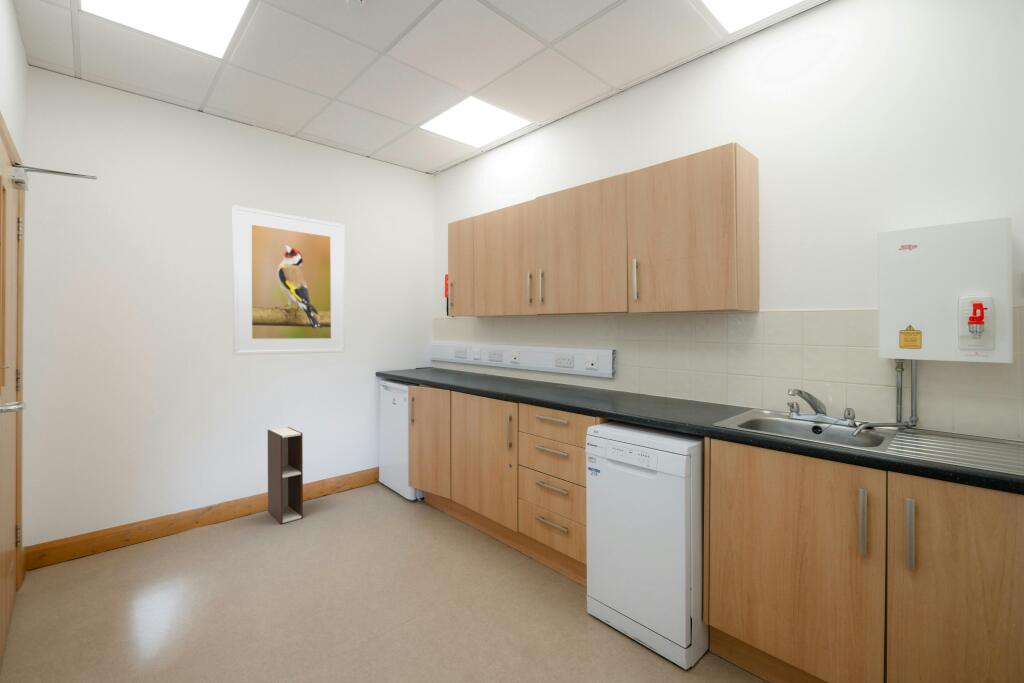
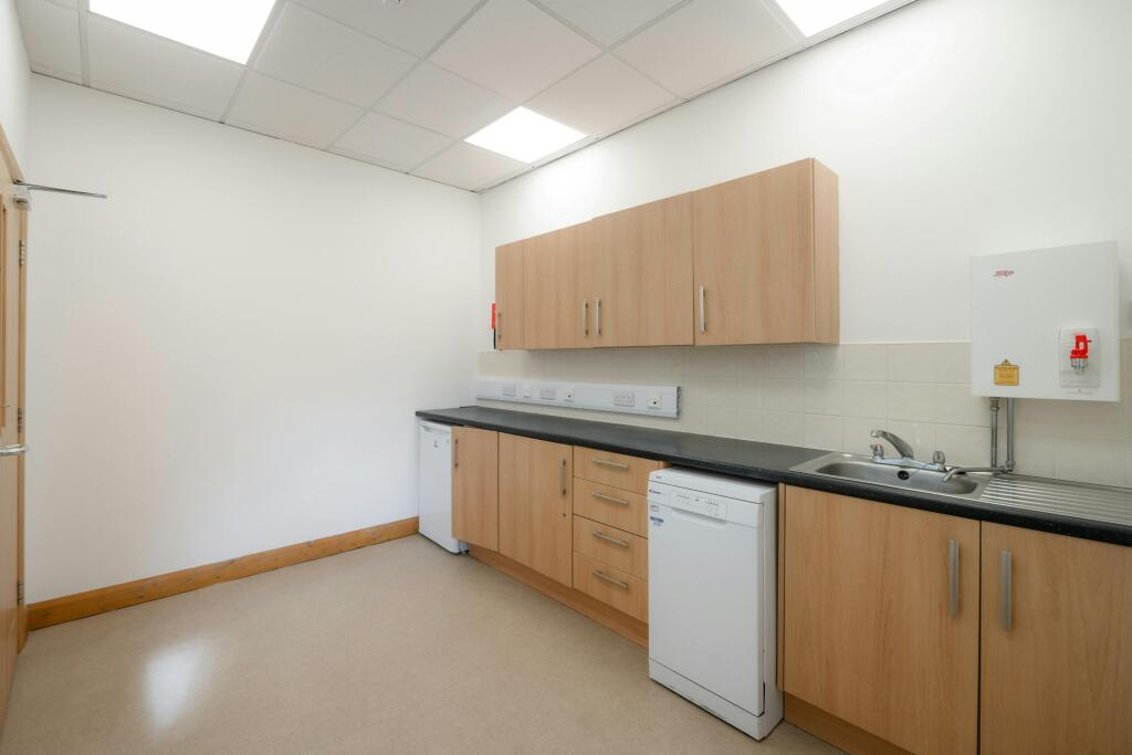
- shelf [267,426,304,525]
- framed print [231,204,346,356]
